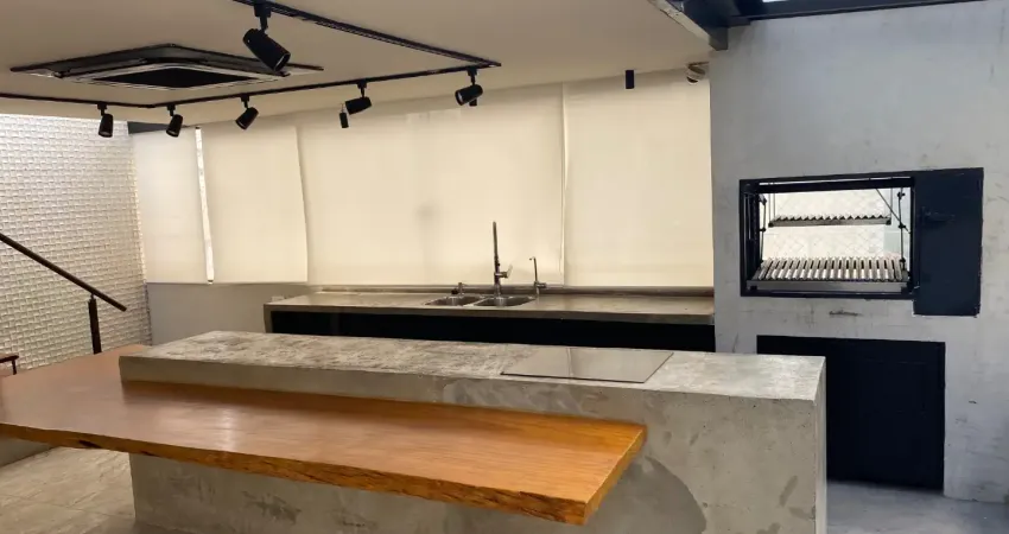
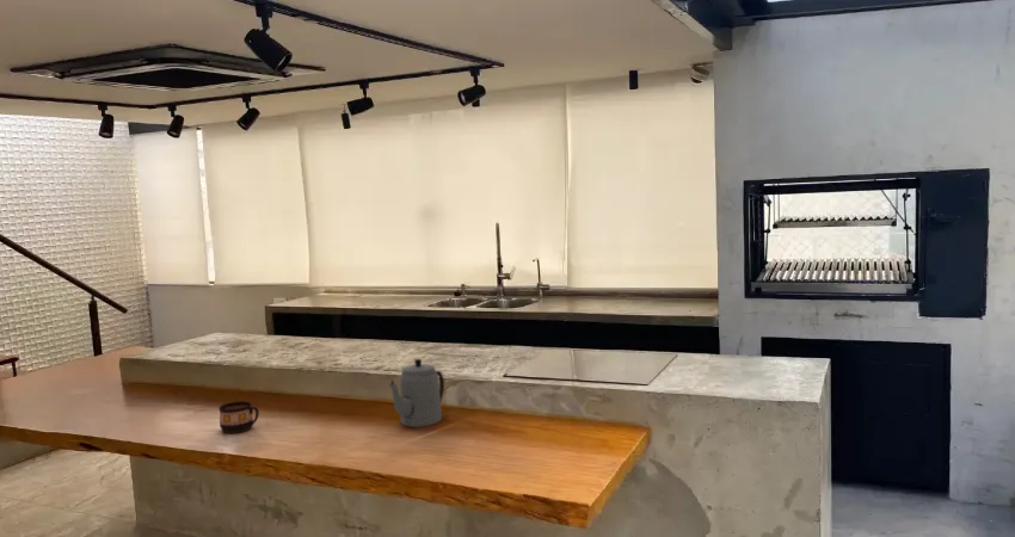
+ cup [217,400,260,434]
+ teapot [388,358,445,428]
